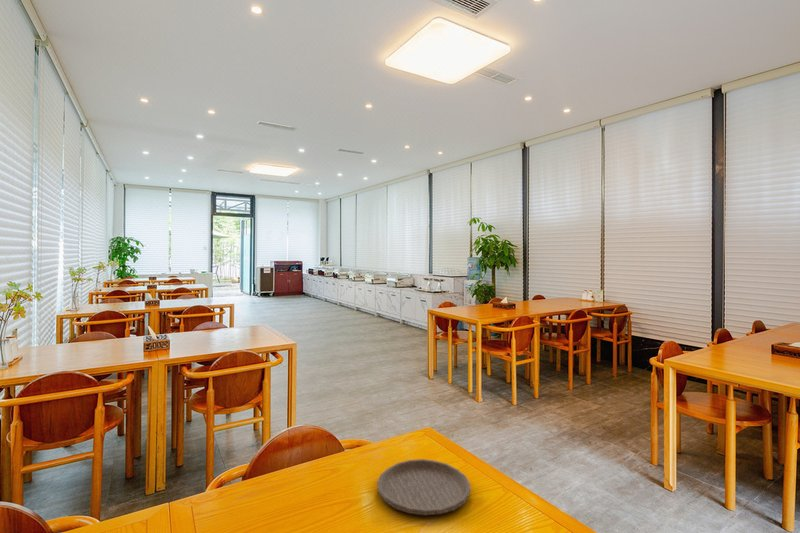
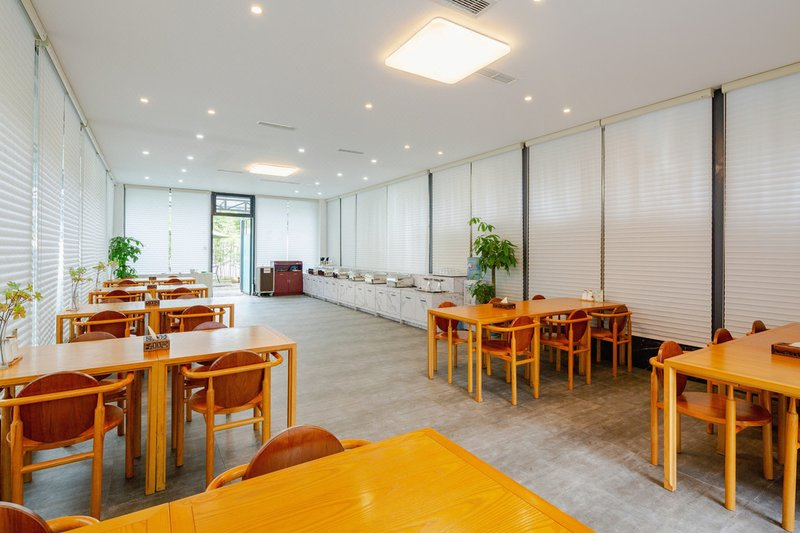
- plate [376,458,471,516]
